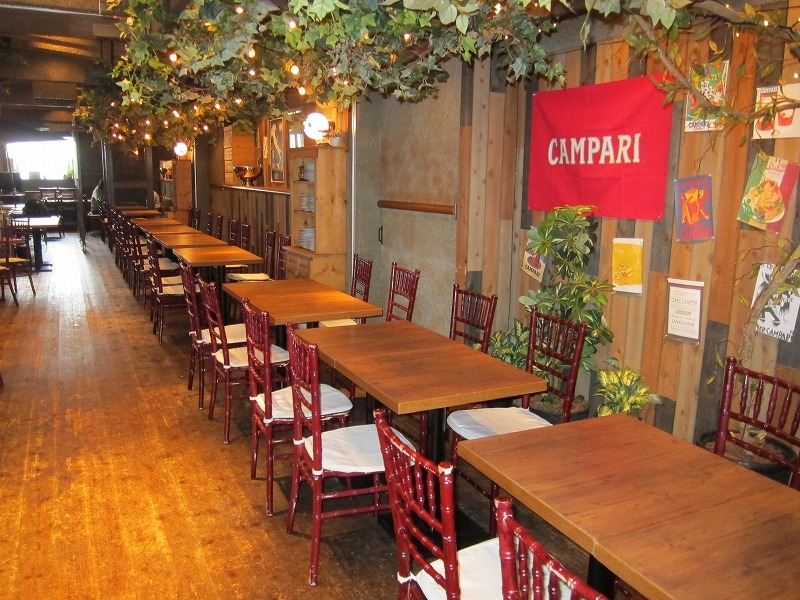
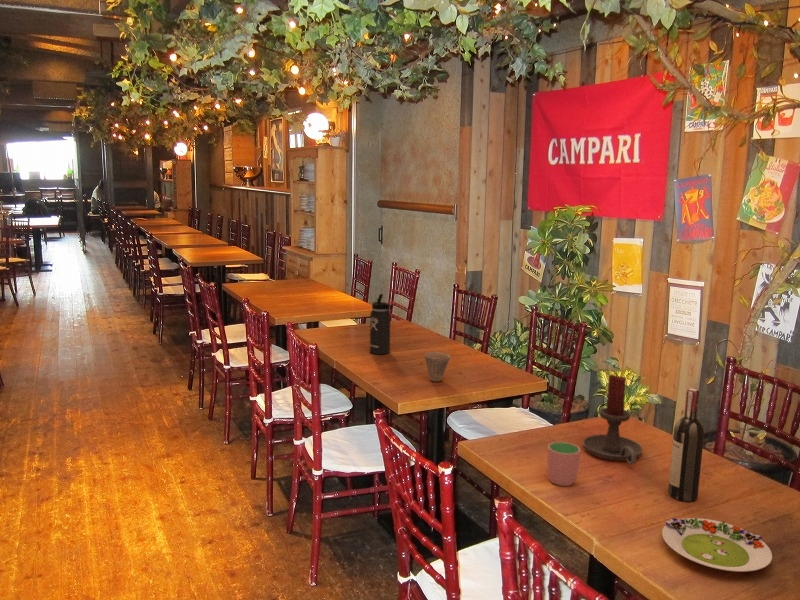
+ cup [546,441,581,487]
+ salad plate [661,517,773,573]
+ candle holder [582,373,644,465]
+ thermos bottle [369,293,394,355]
+ cup [423,351,451,383]
+ wine bottle [667,388,705,503]
